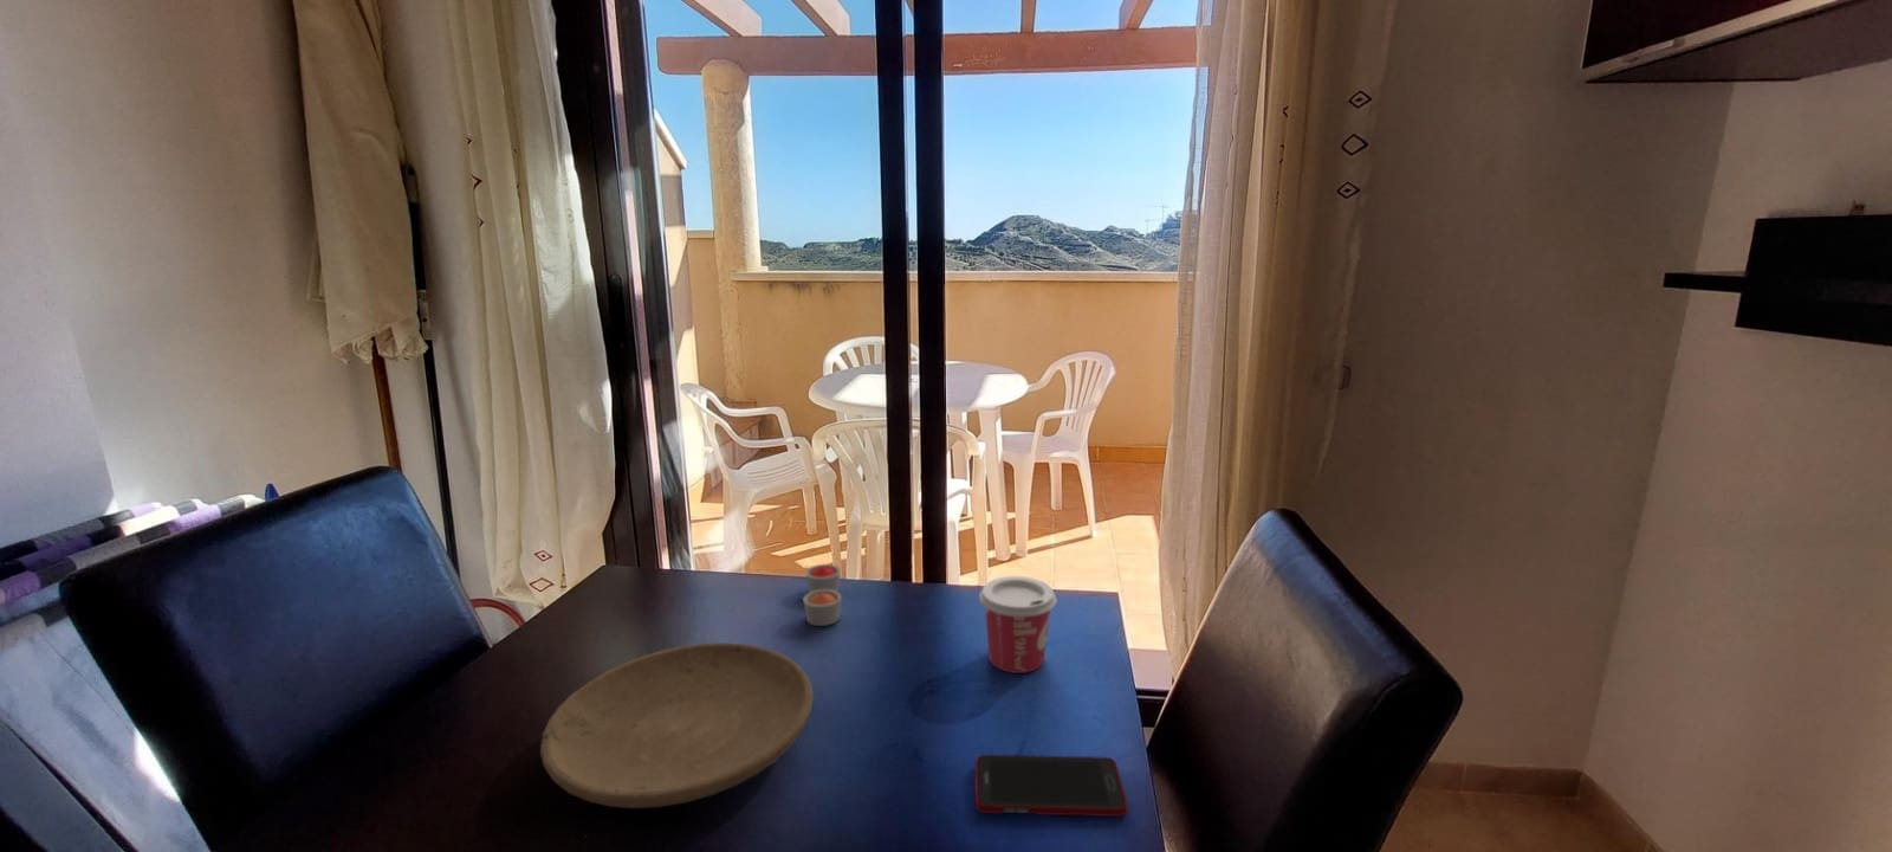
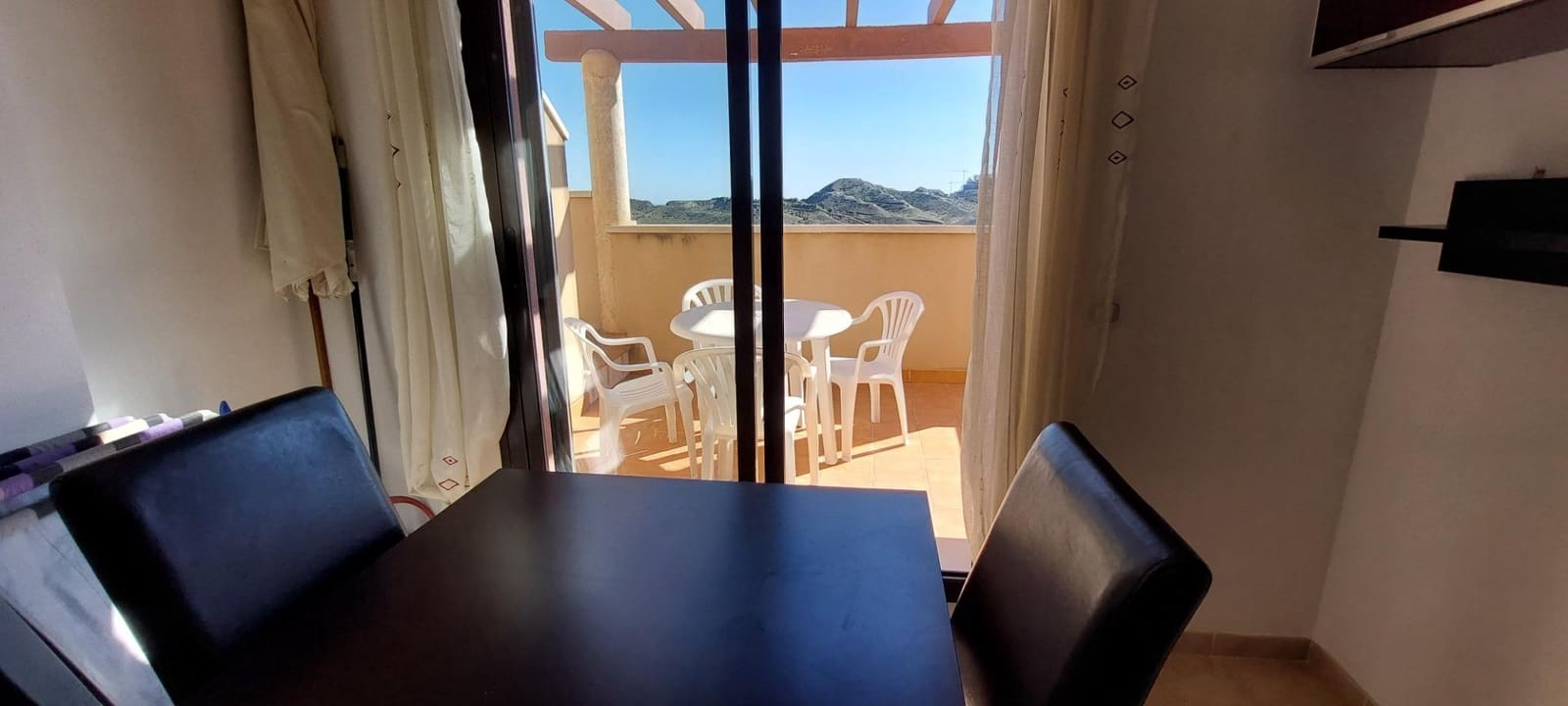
- cell phone [975,754,1129,818]
- plate [539,641,814,810]
- candle [801,564,843,628]
- cup [977,576,1058,675]
